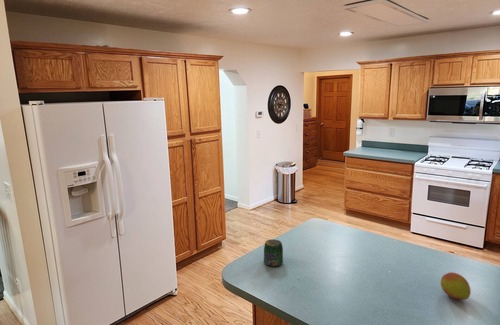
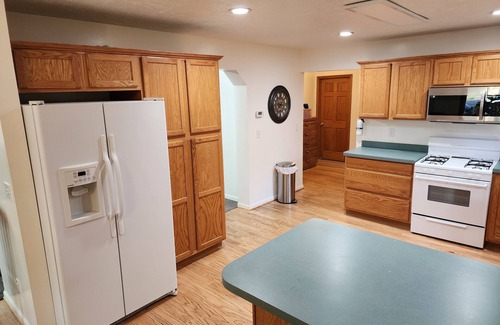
- jar [263,238,284,268]
- fruit [440,271,472,300]
